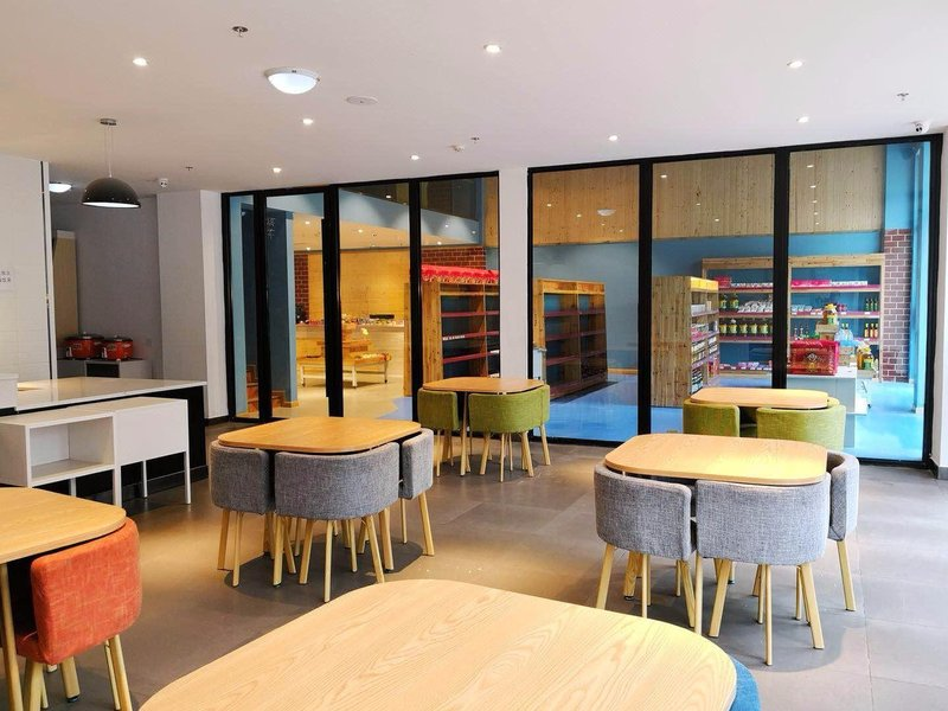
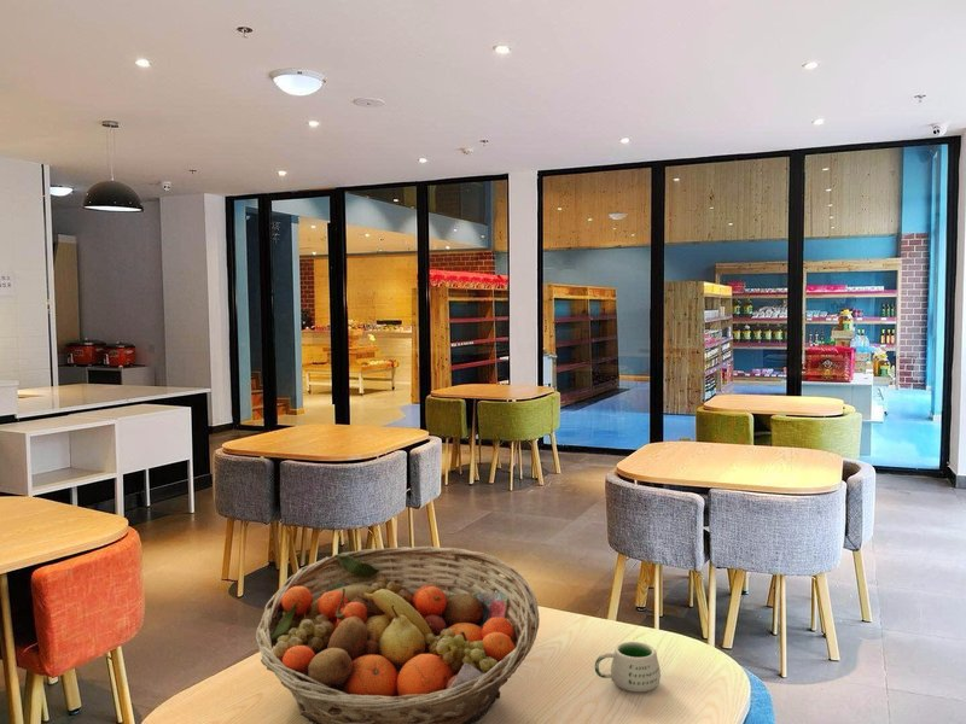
+ fruit basket [255,545,541,724]
+ mug [594,641,662,693]
